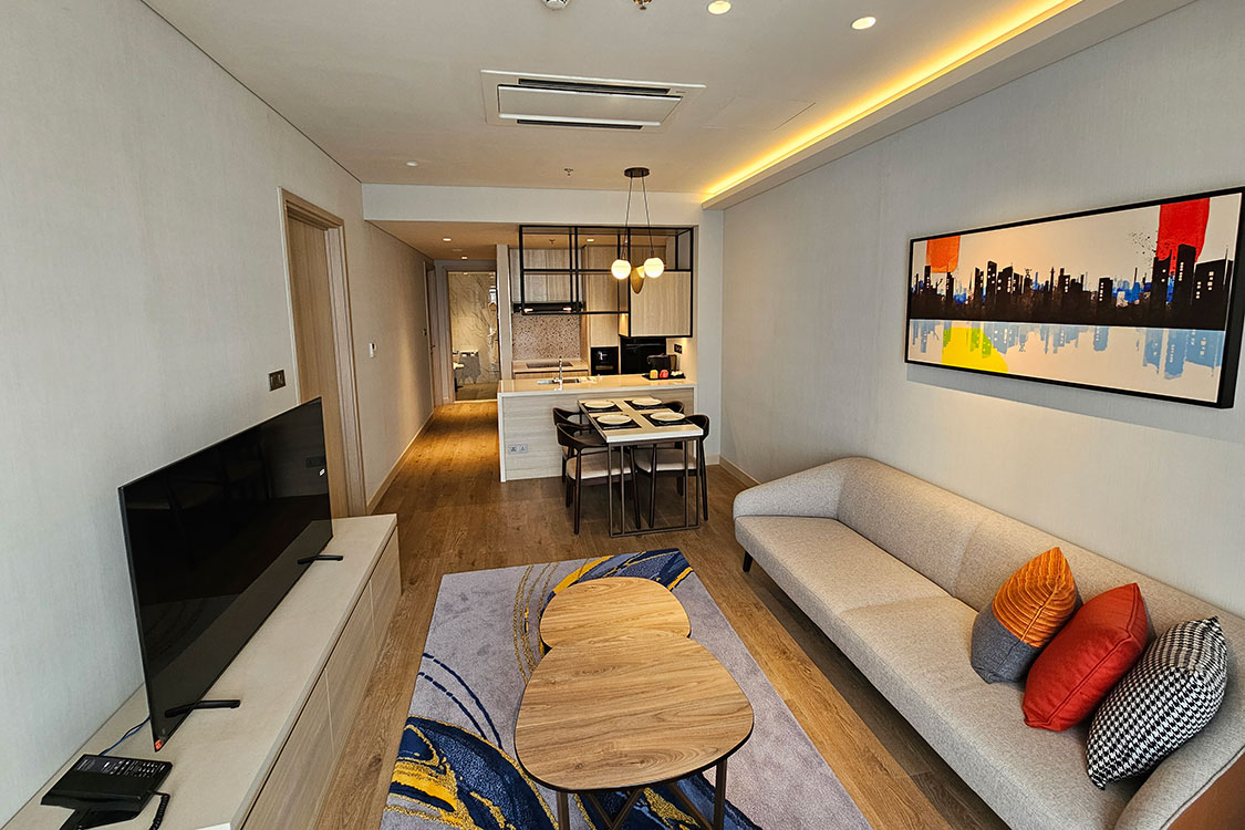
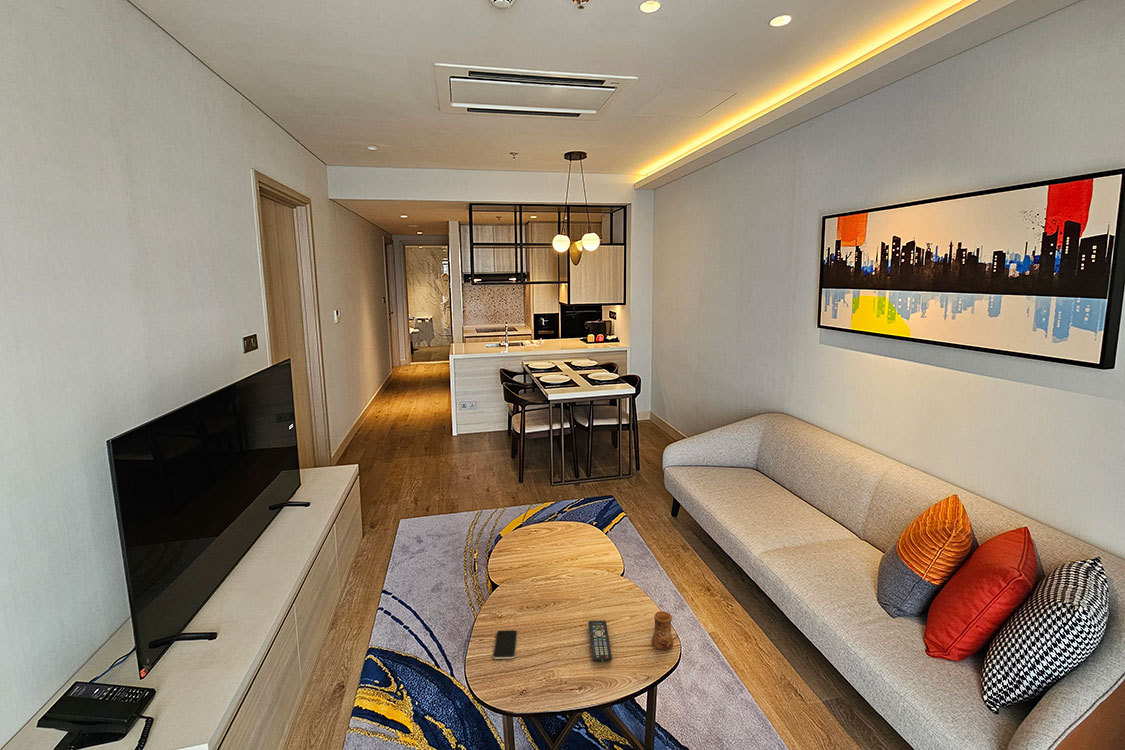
+ remote control [587,619,613,663]
+ smartphone [492,629,518,660]
+ cup [651,610,674,651]
